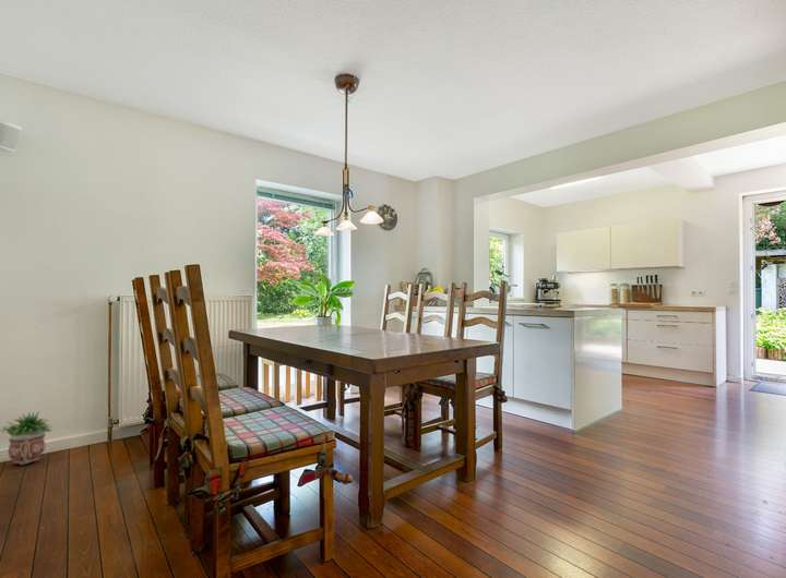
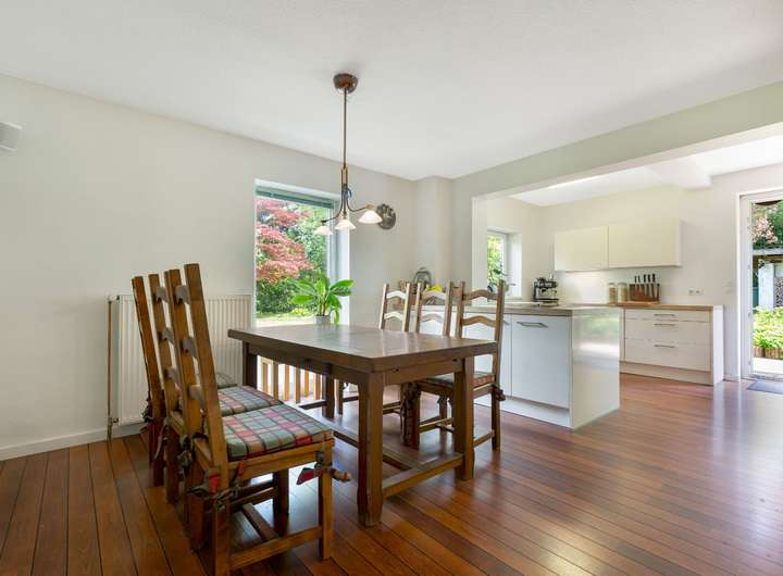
- potted plant [0,410,53,466]
